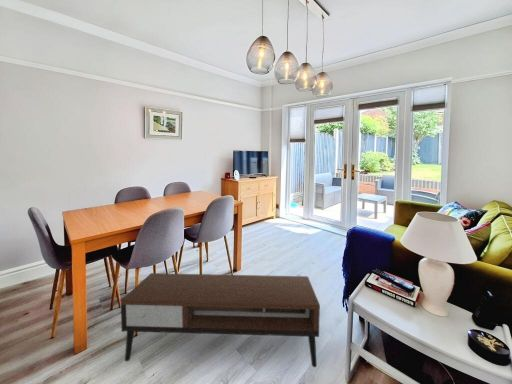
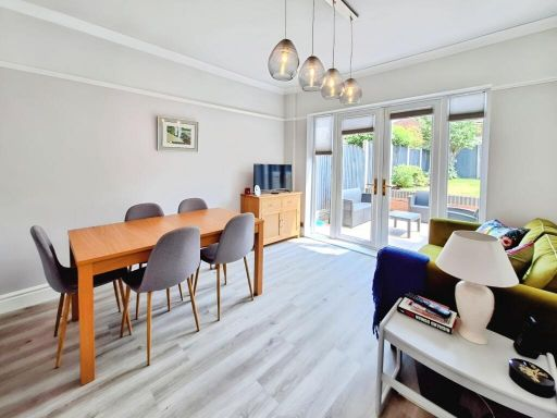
- coffee table [120,272,321,368]
